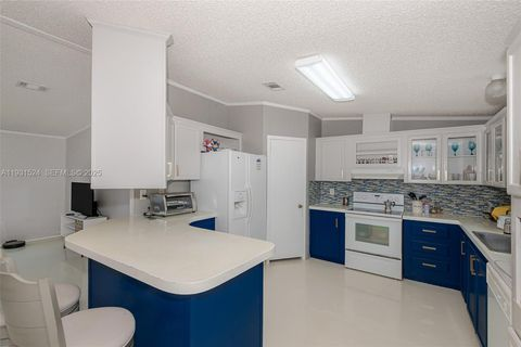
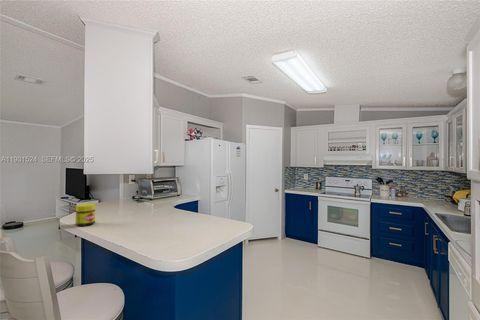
+ jar [75,203,96,227]
